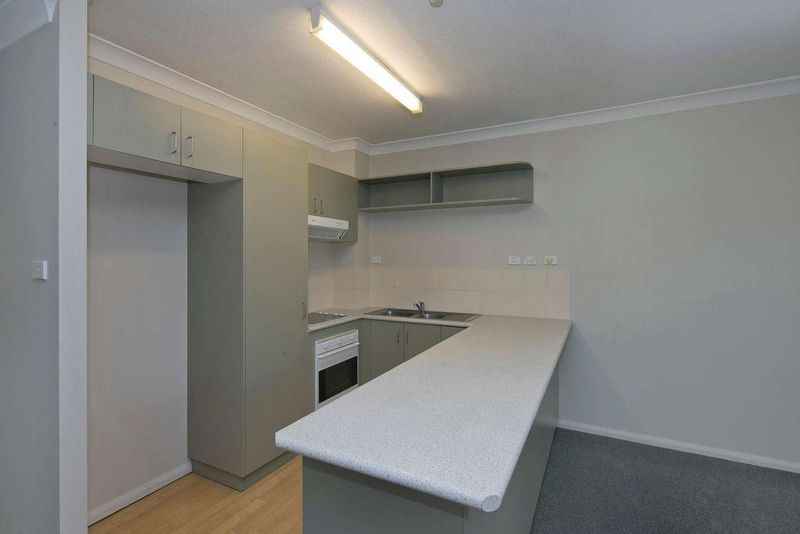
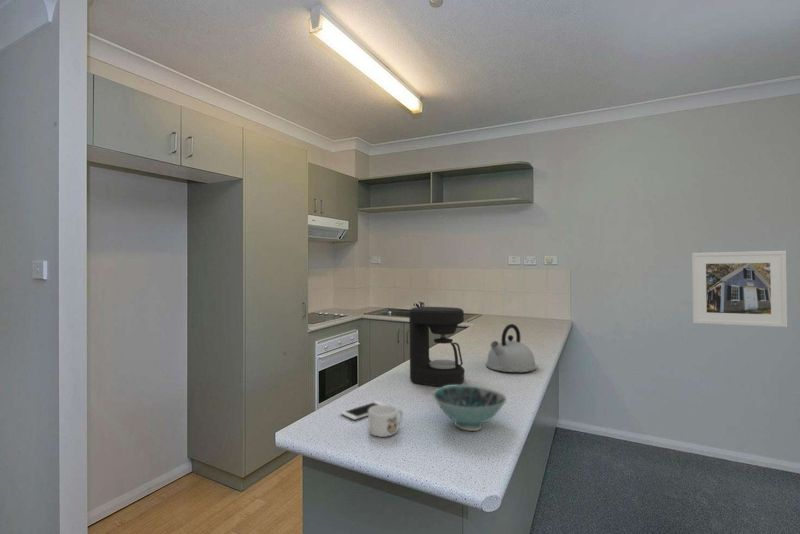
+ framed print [691,250,788,328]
+ bowl [432,384,508,432]
+ coffee maker [408,306,465,387]
+ mug [367,404,404,438]
+ kettle [485,323,538,373]
+ cell phone [340,400,388,421]
